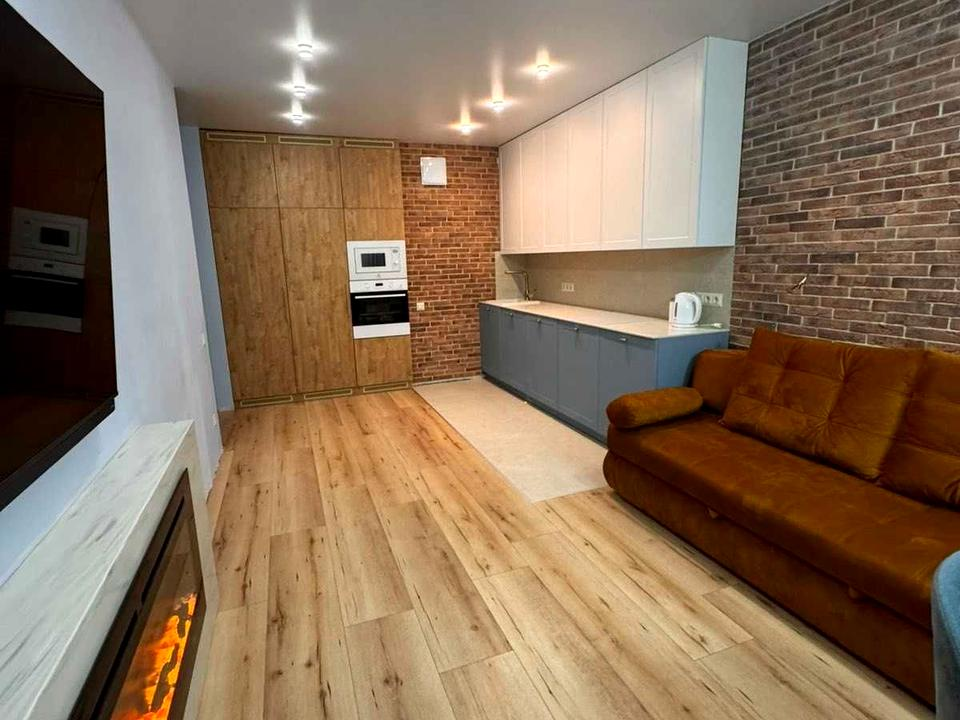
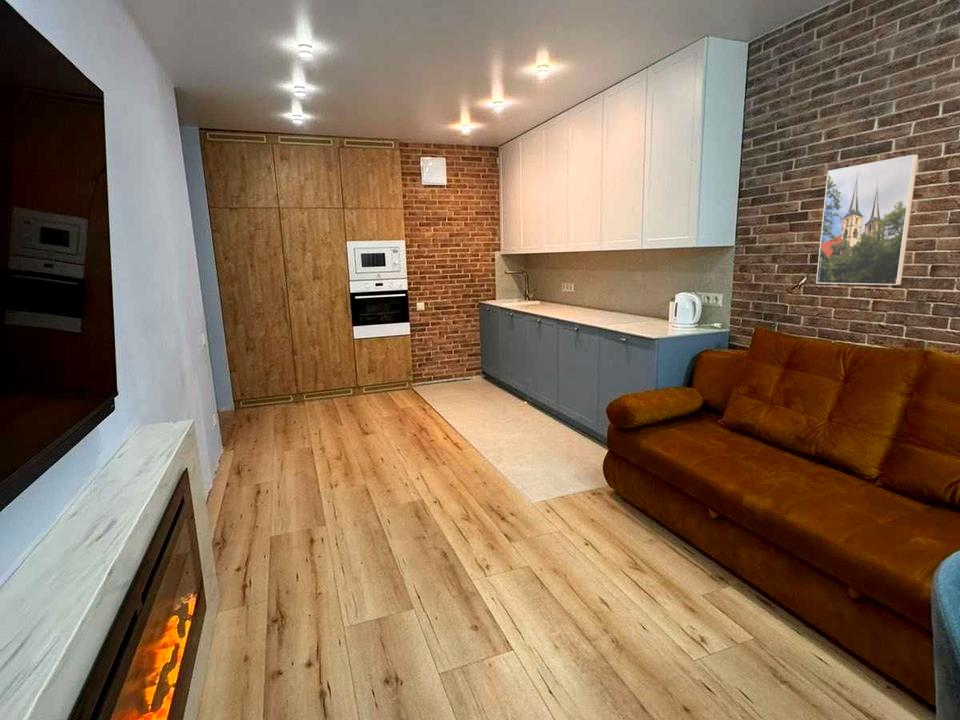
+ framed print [815,154,919,286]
